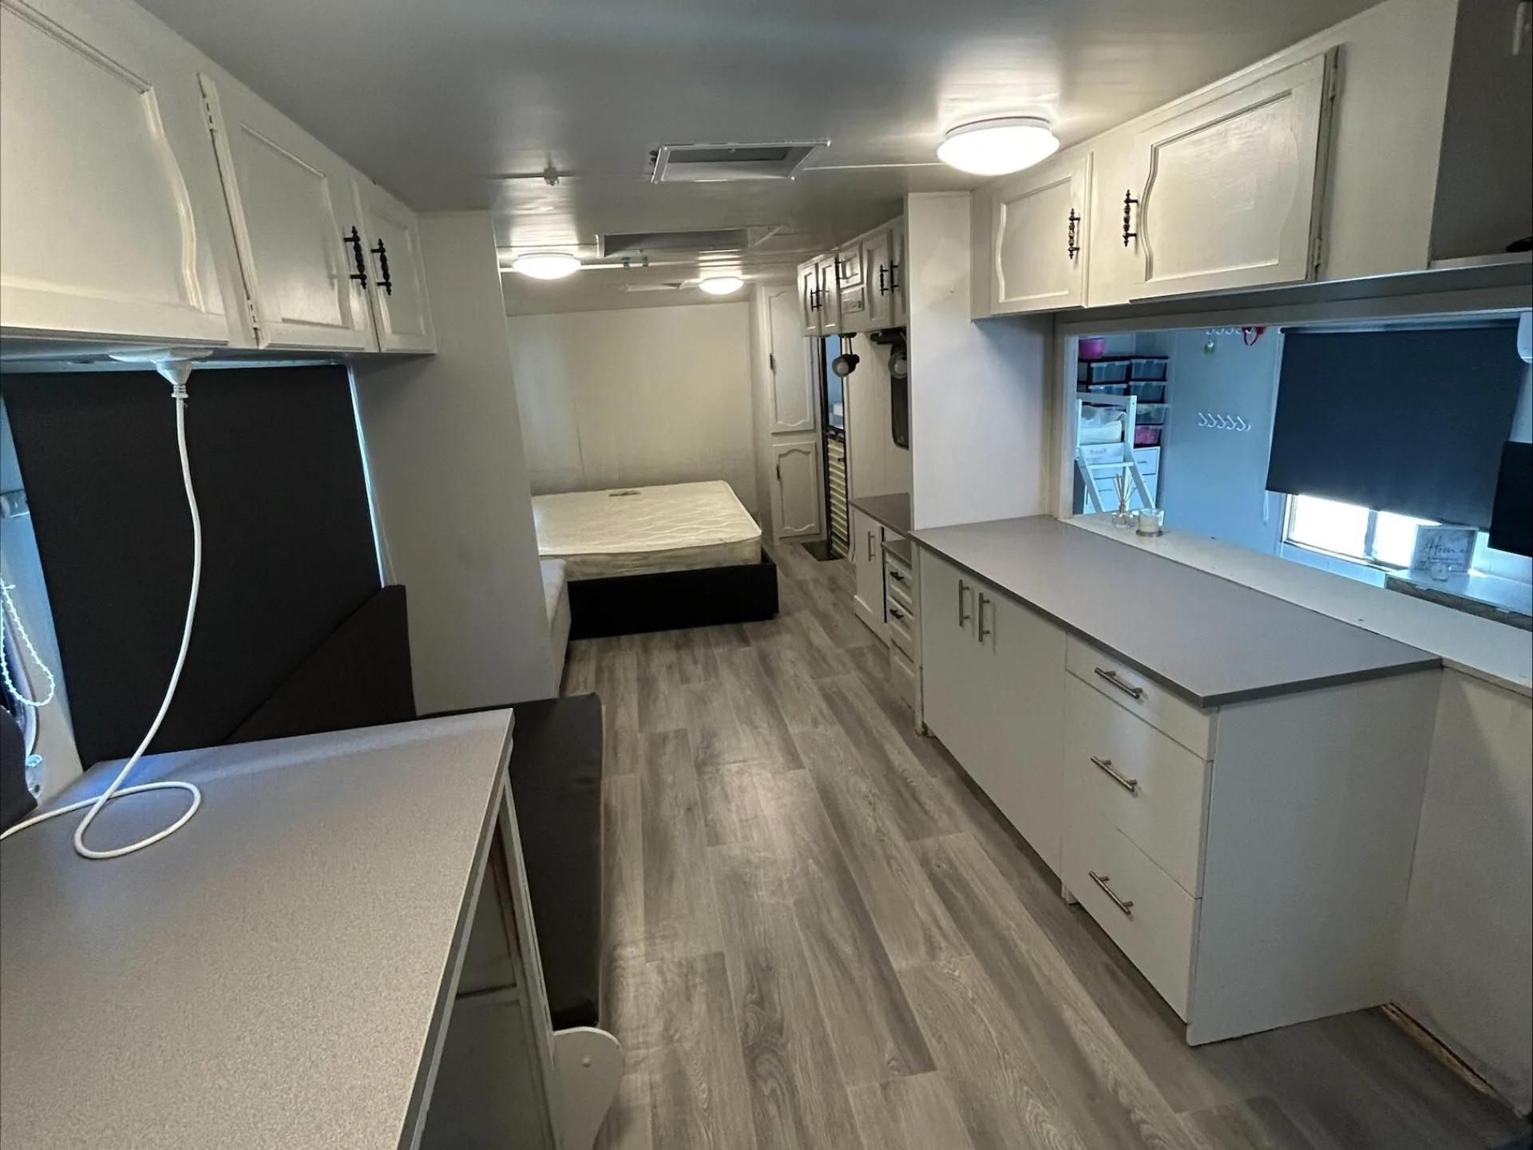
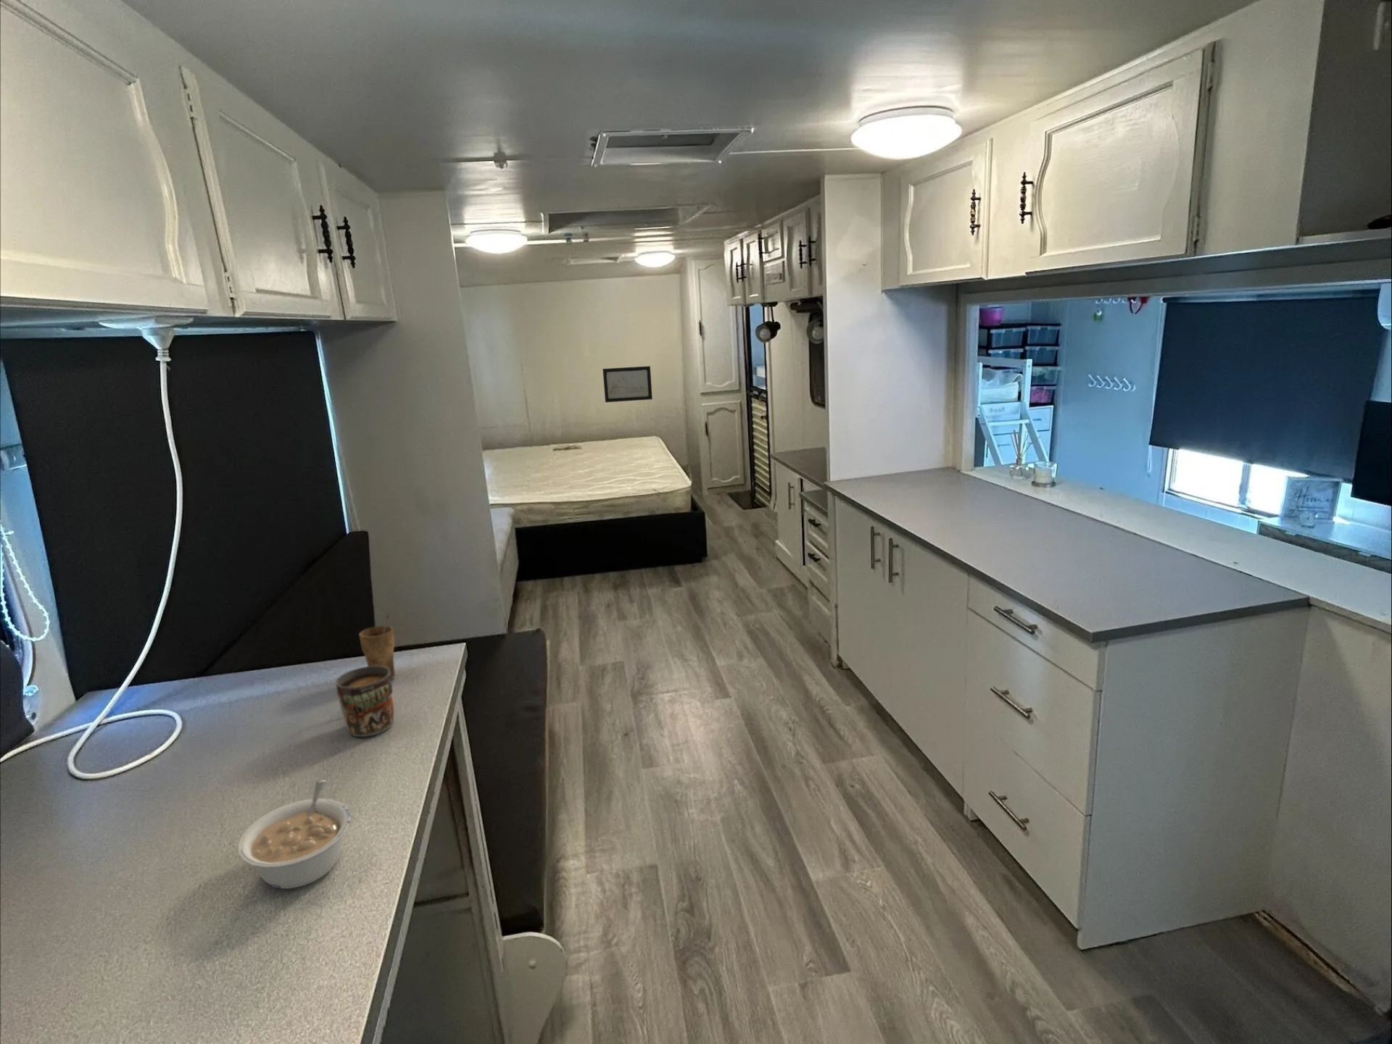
+ legume [237,779,352,889]
+ cup [359,614,396,680]
+ wall art [602,365,654,402]
+ mug [335,666,395,738]
